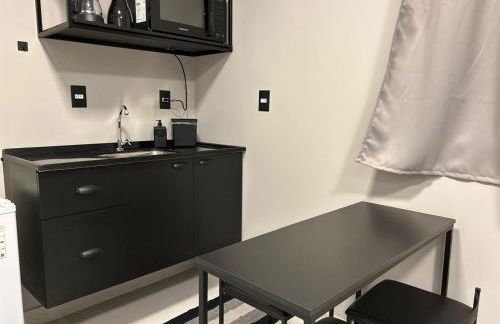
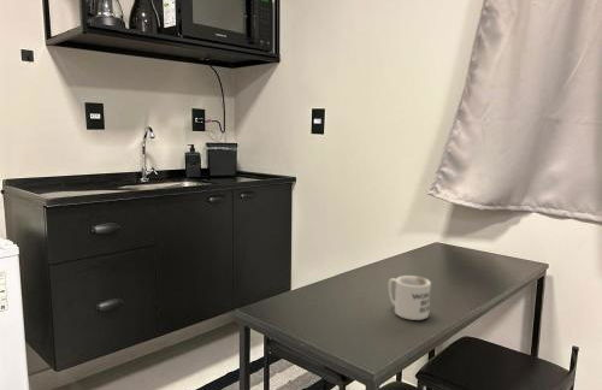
+ mug [388,274,432,321]
